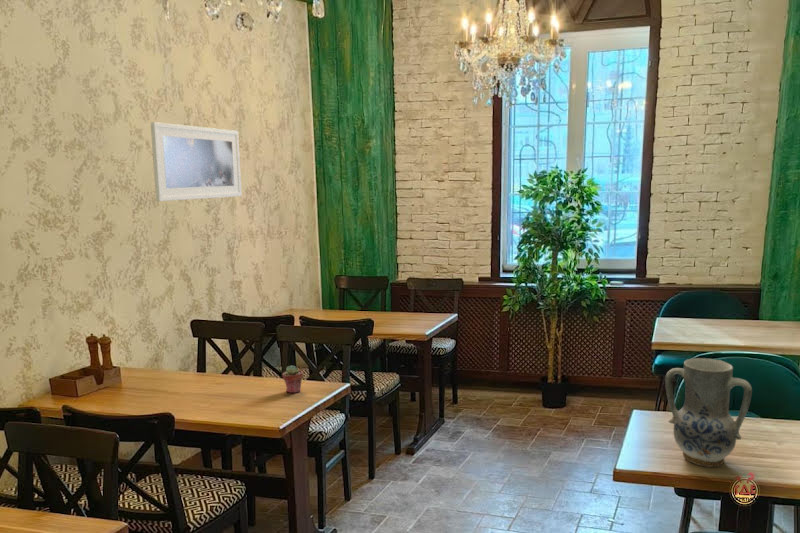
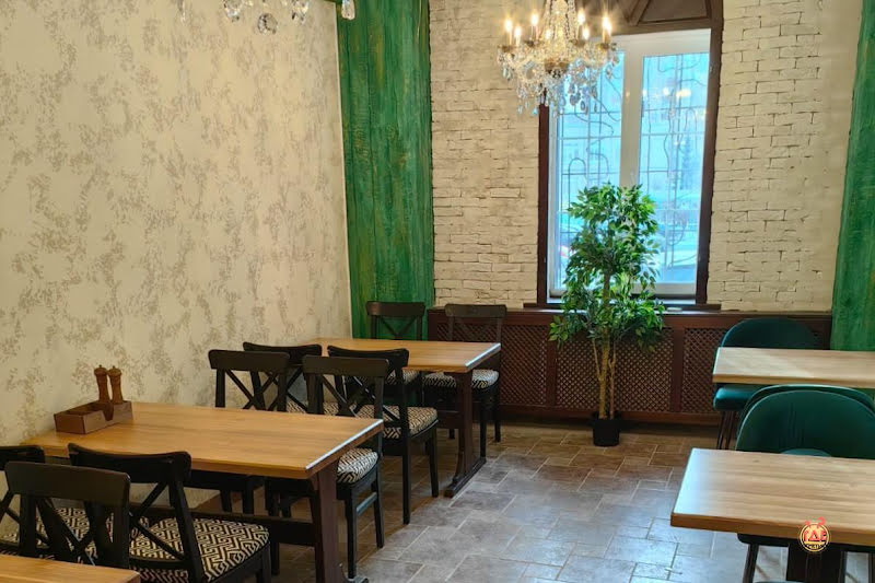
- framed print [150,121,243,202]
- potted succulent [281,364,304,394]
- vase [664,357,753,468]
